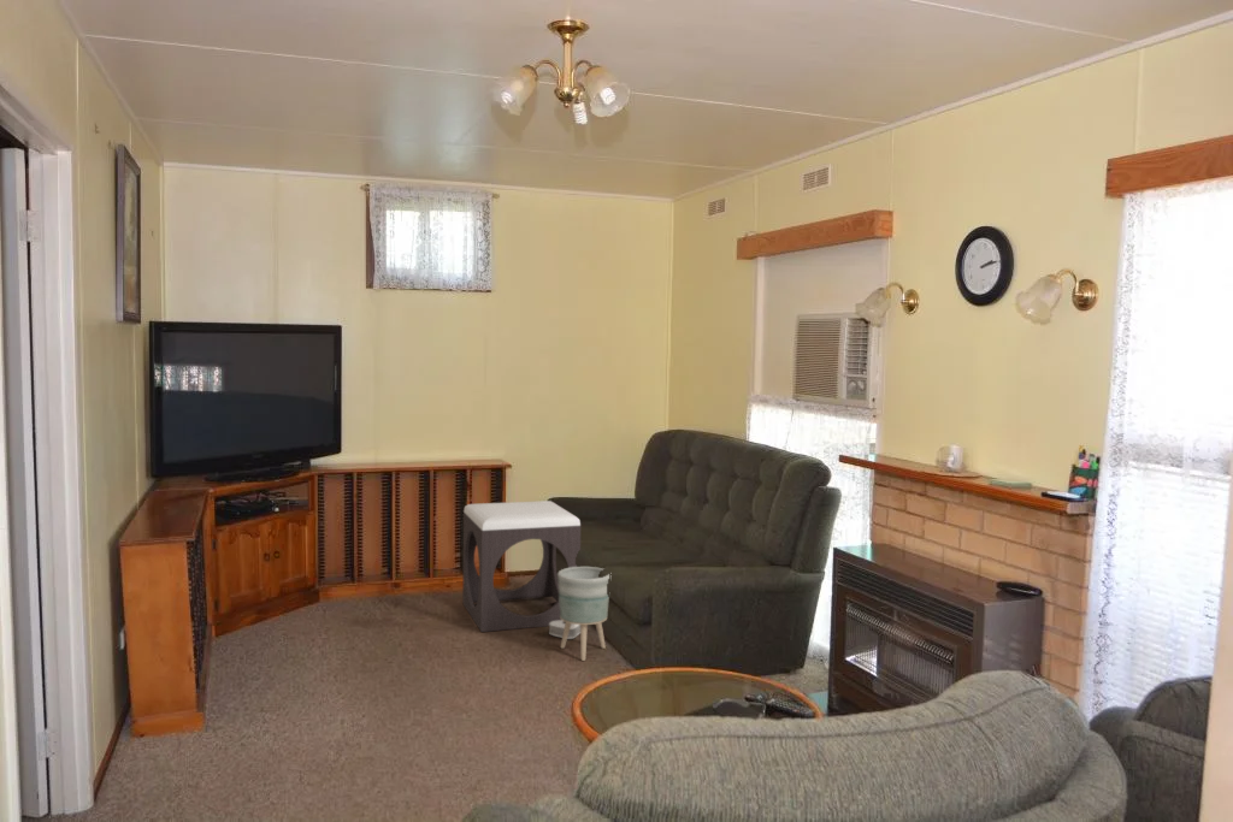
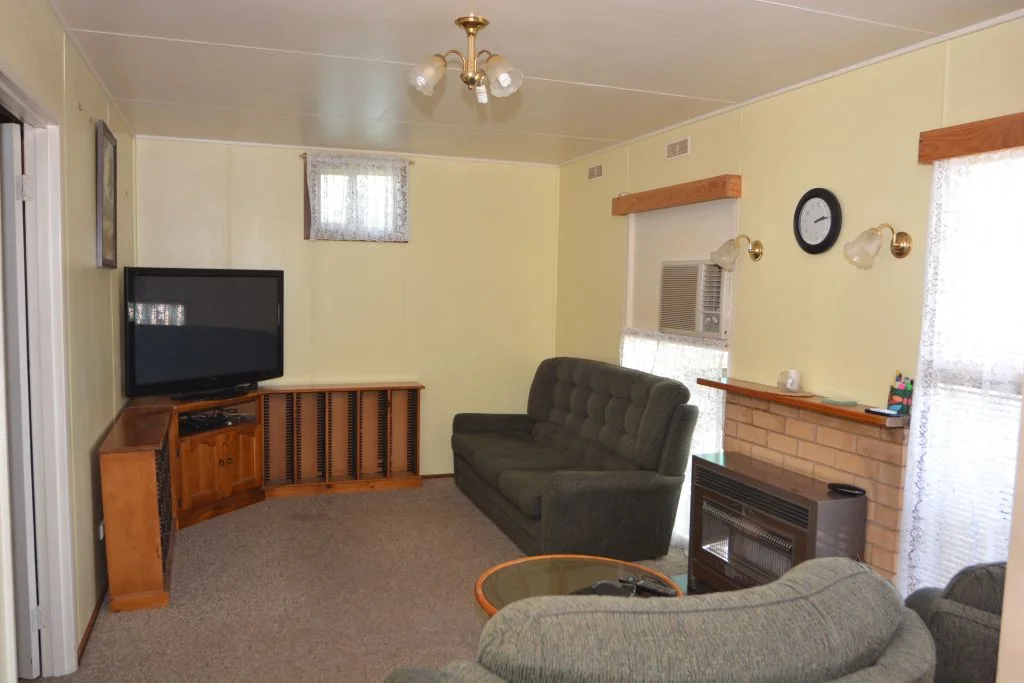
- footstool [461,499,582,633]
- planter [556,566,610,662]
- speaker [548,620,580,640]
